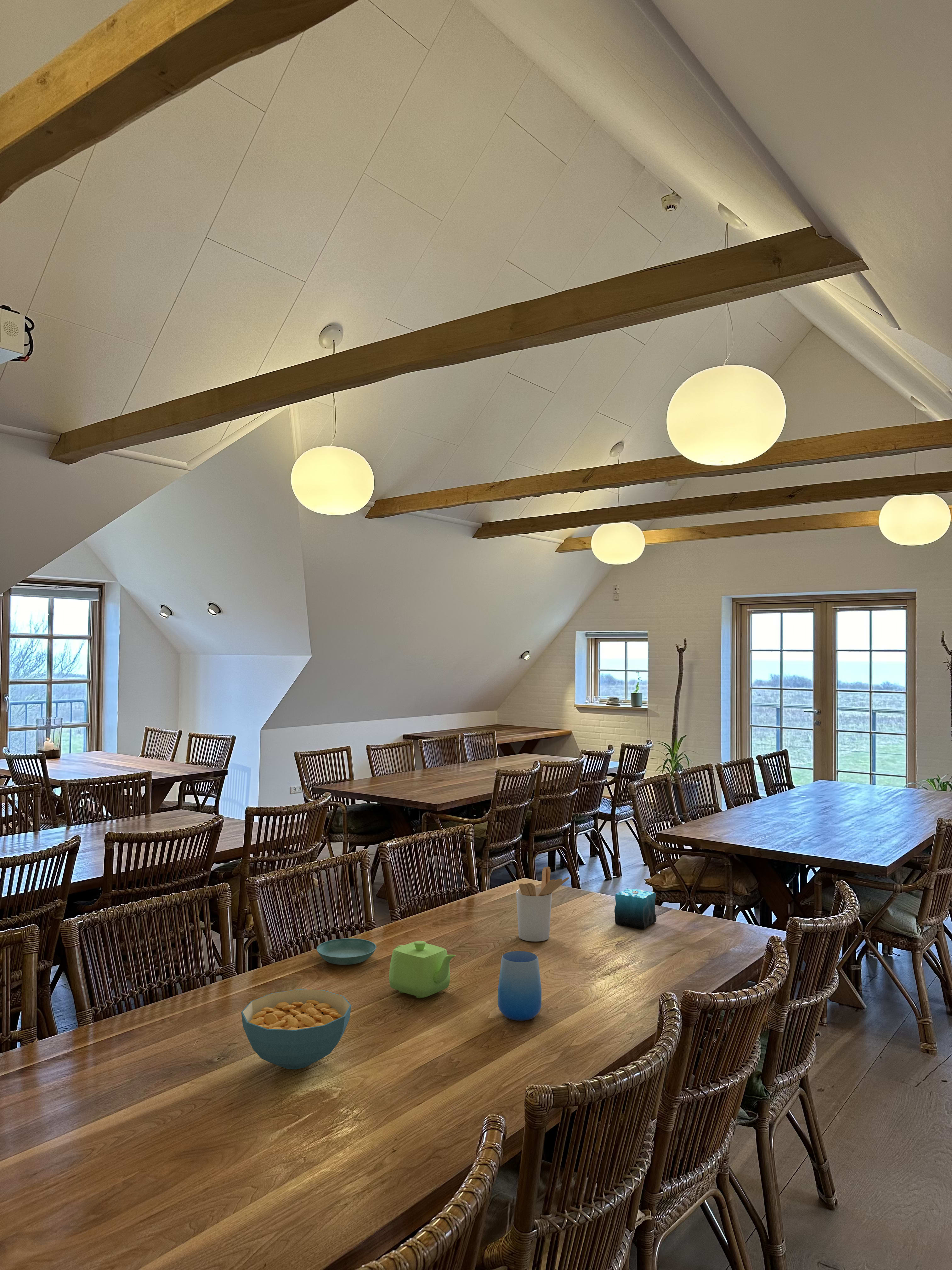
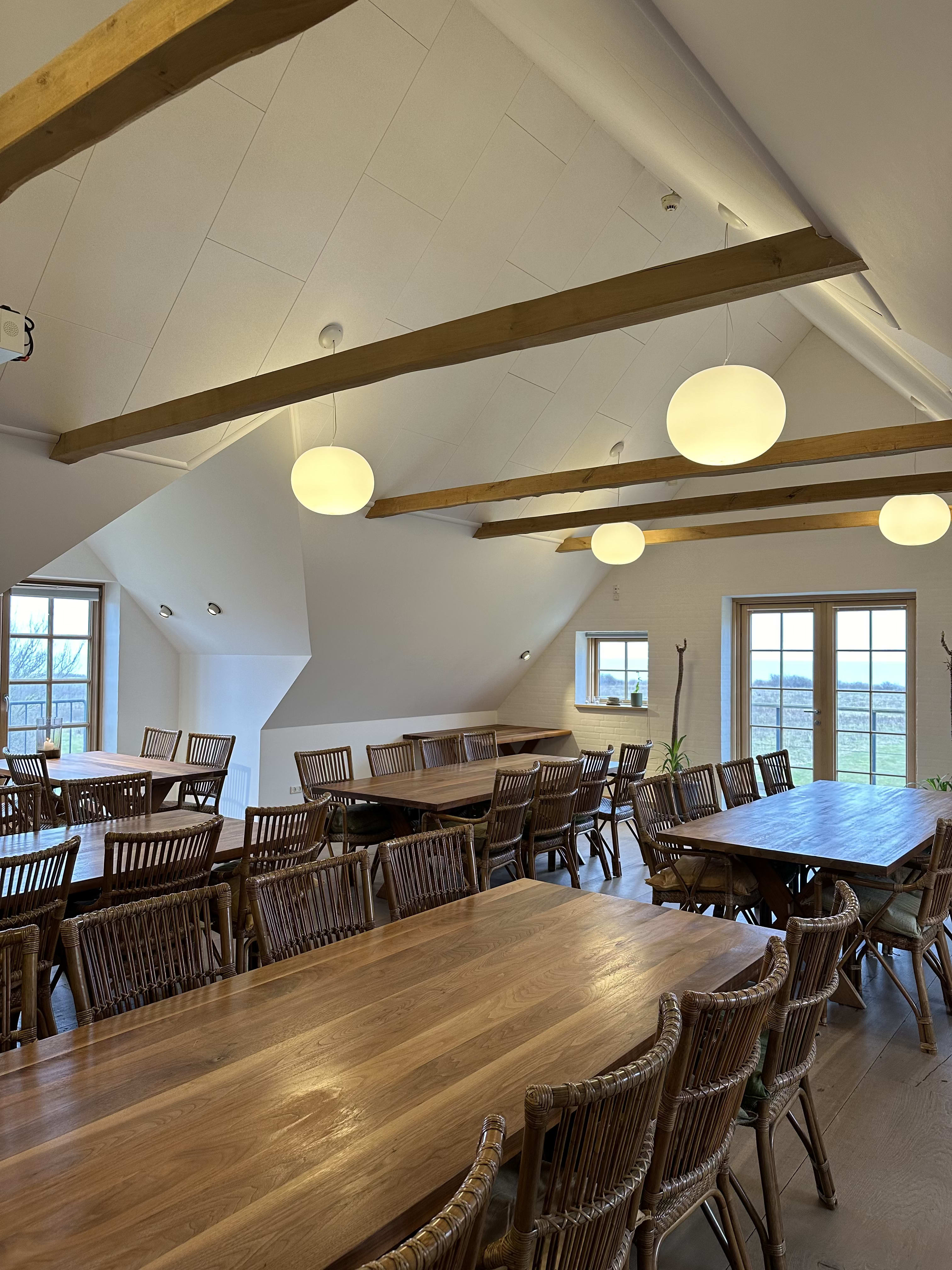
- saucer [316,938,377,965]
- utensil holder [516,866,569,942]
- cereal bowl [241,989,352,1070]
- cup [497,951,542,1021]
- candle [614,884,657,929]
- teapot [389,941,456,998]
